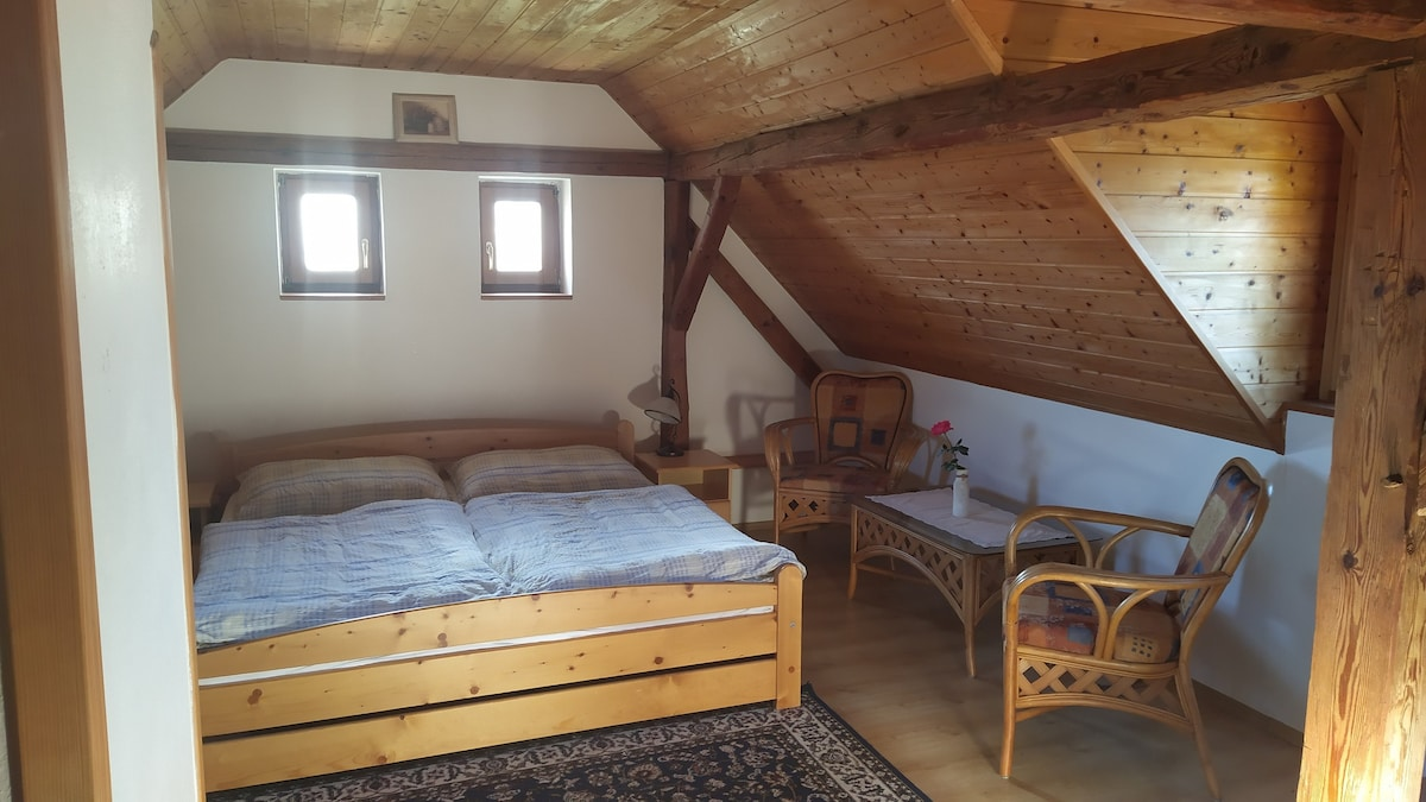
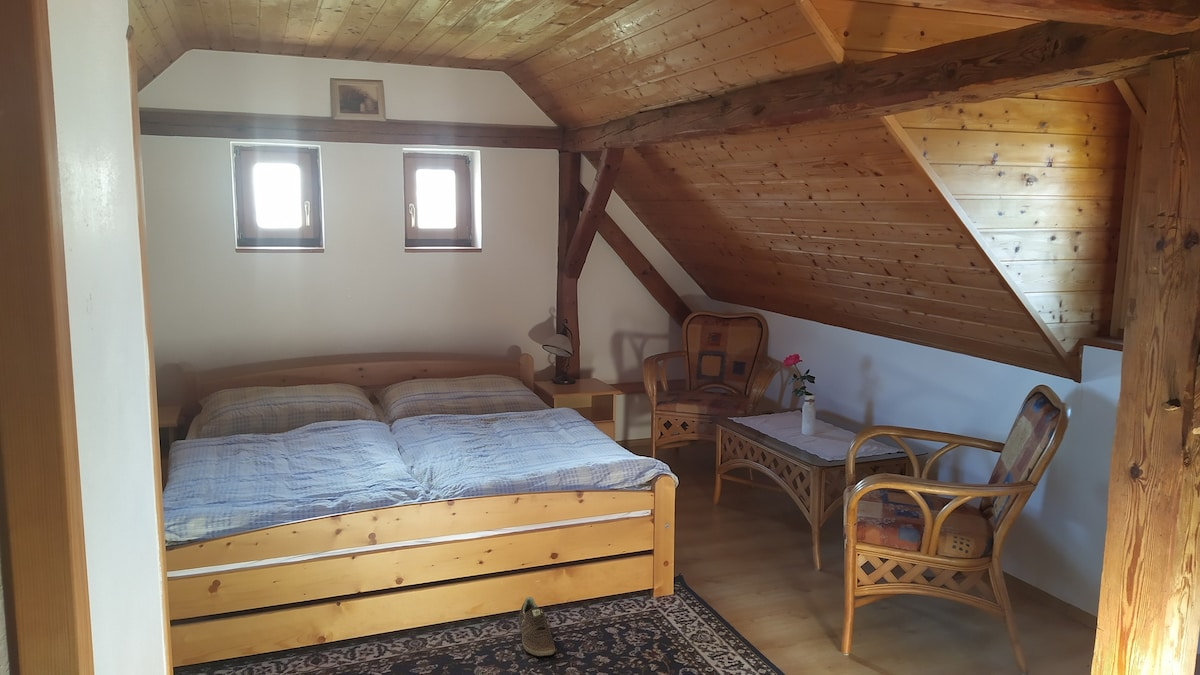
+ sneaker [518,596,556,657]
